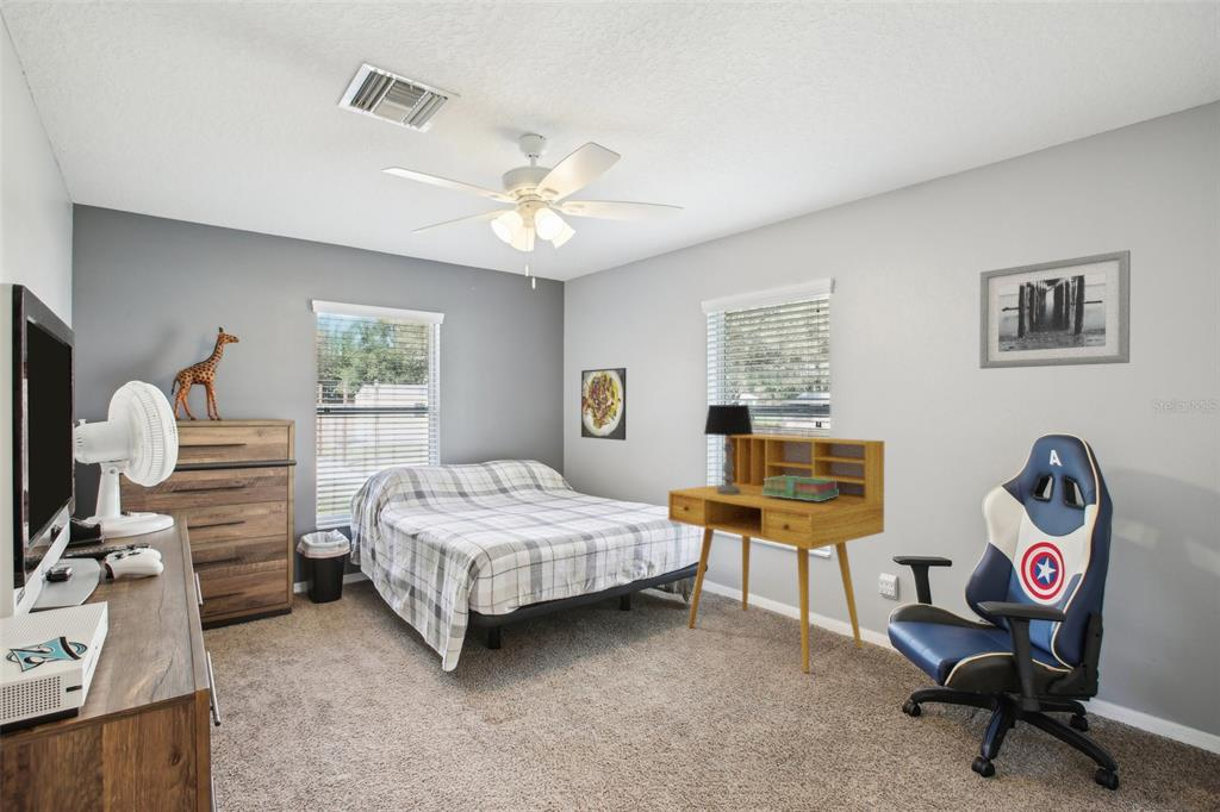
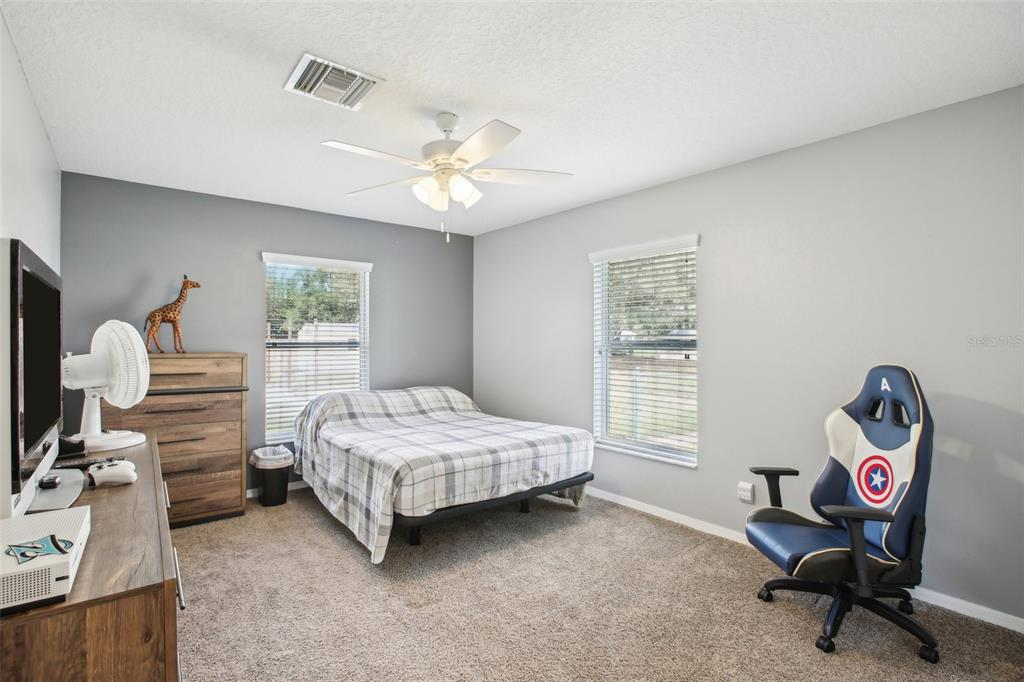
- desk [667,433,885,674]
- table lamp [703,404,754,494]
- wall art [978,249,1132,370]
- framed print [580,367,628,442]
- stack of books [761,475,839,501]
